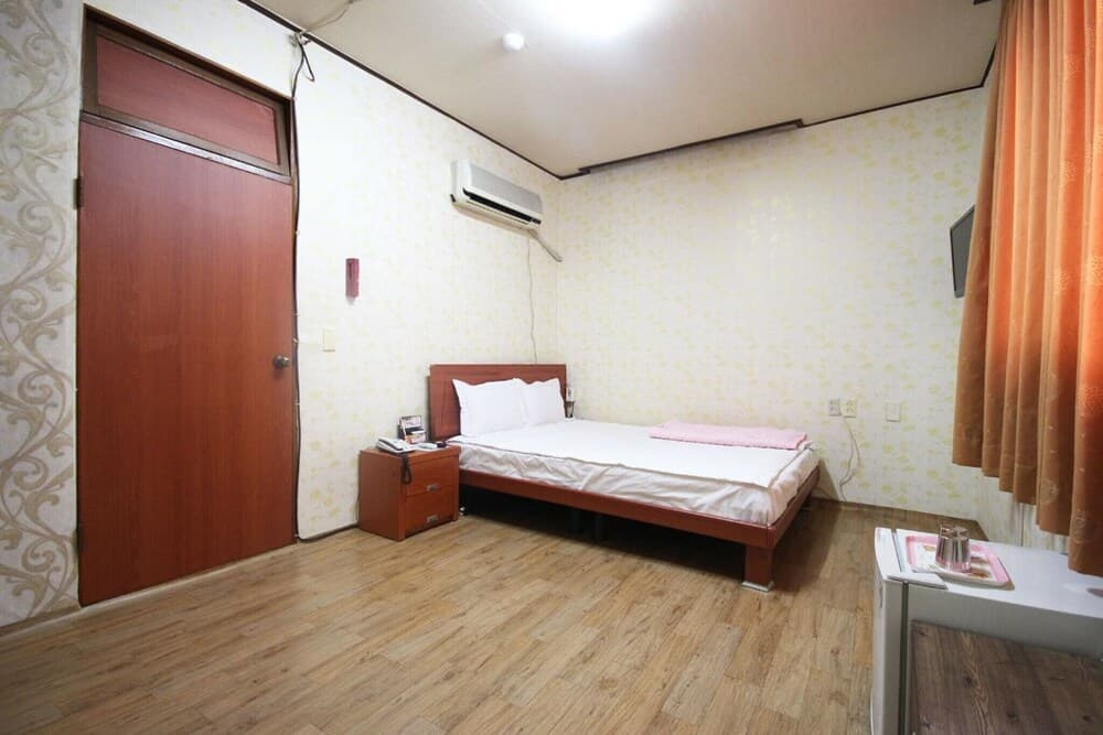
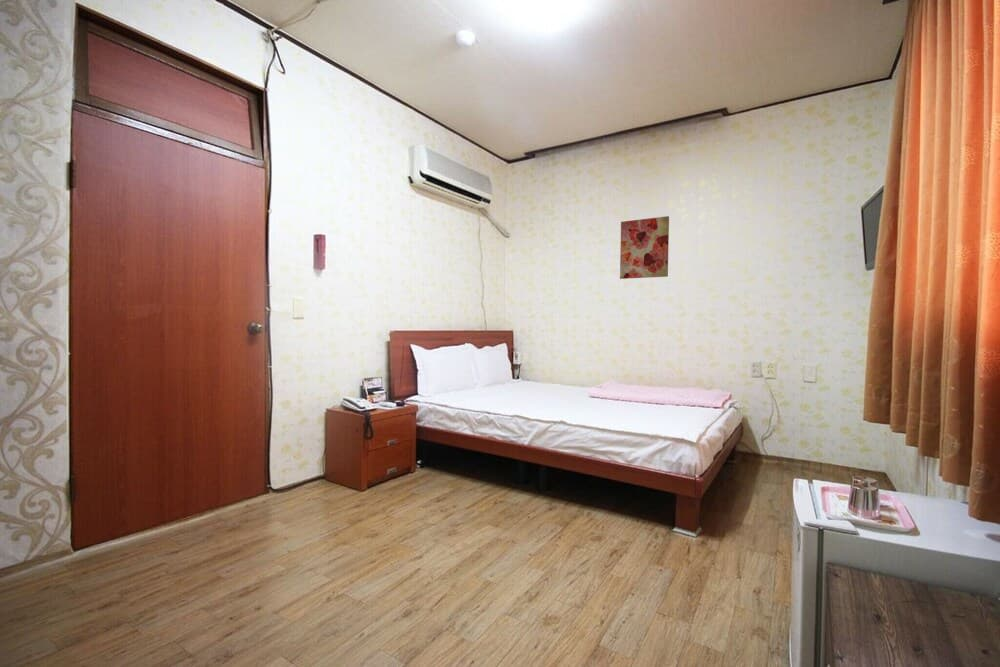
+ wall art [619,215,670,280]
